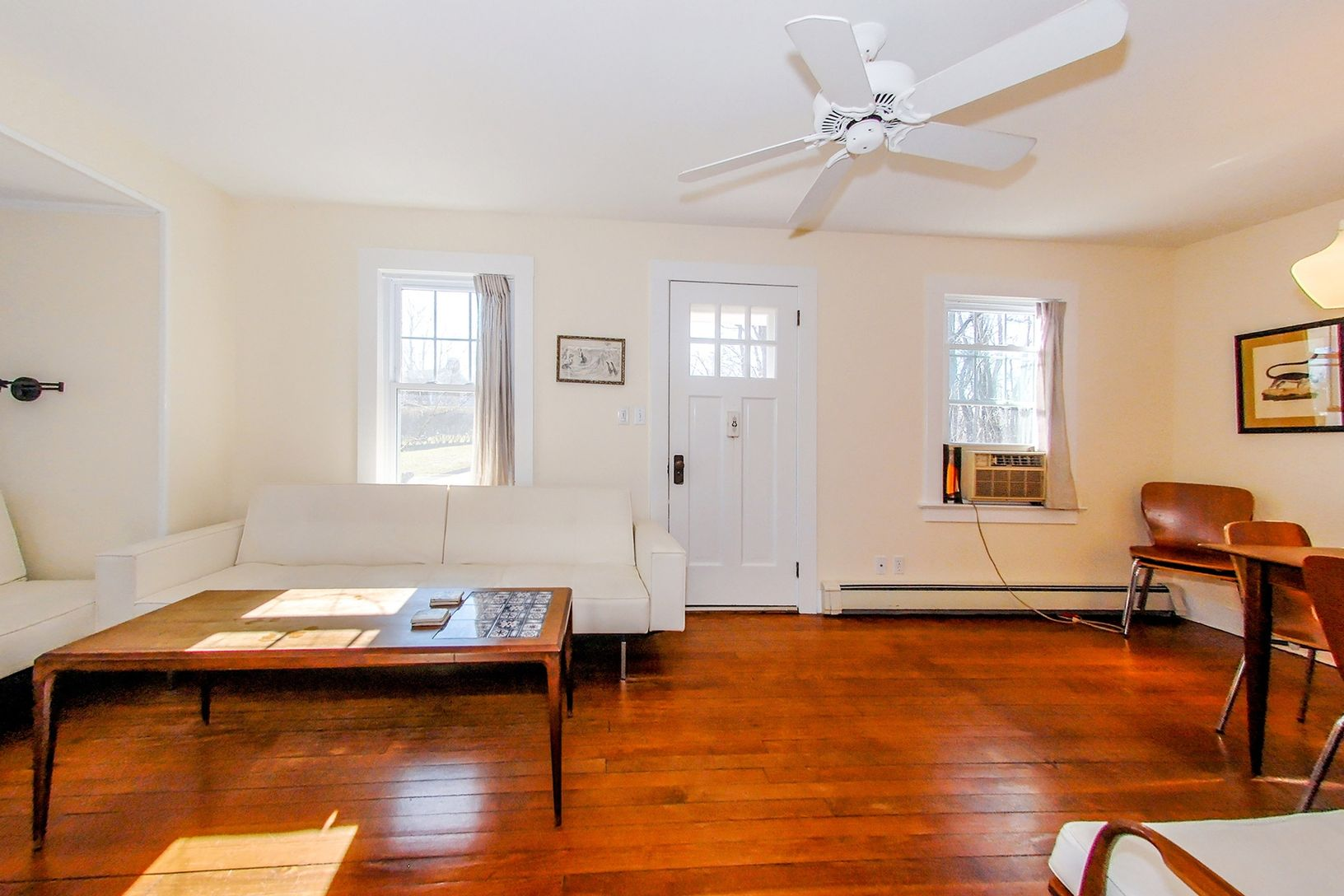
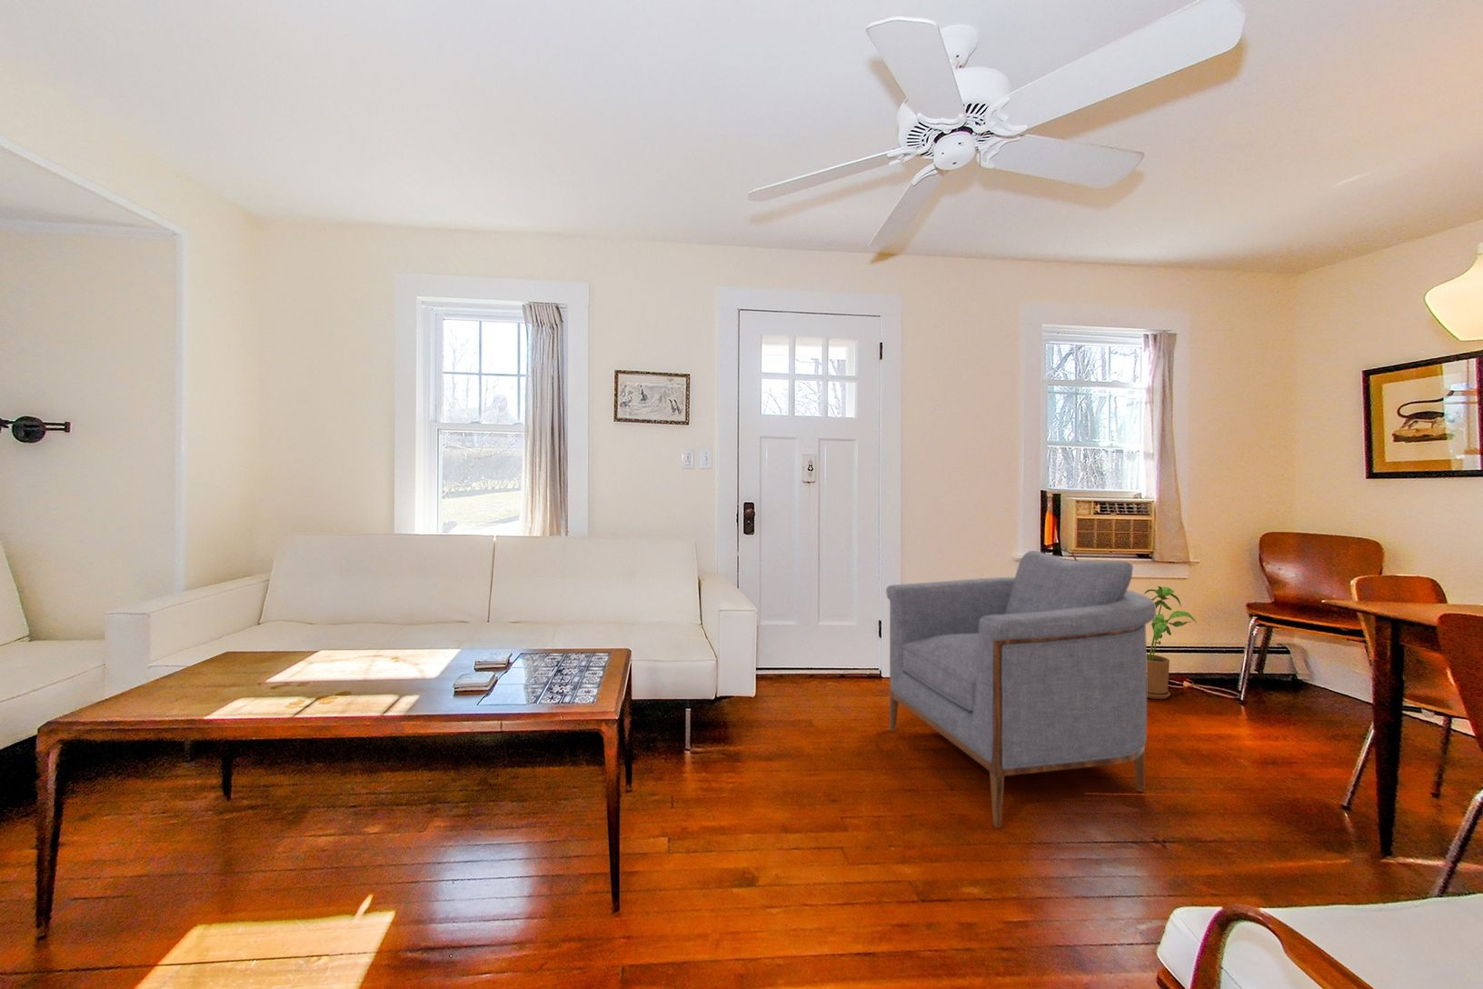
+ house plant [1143,585,1197,700]
+ armchair [885,550,1156,829]
